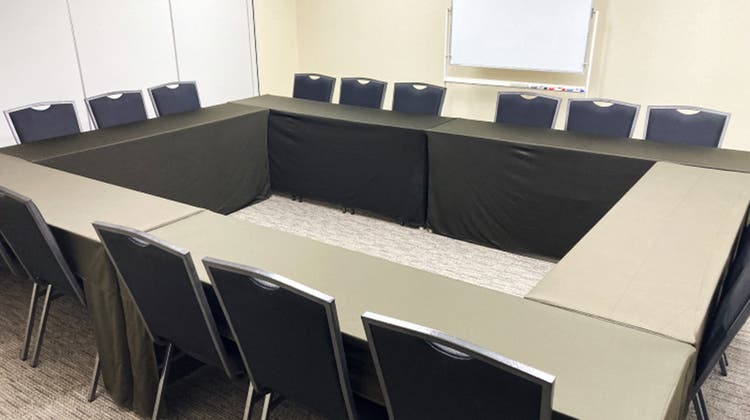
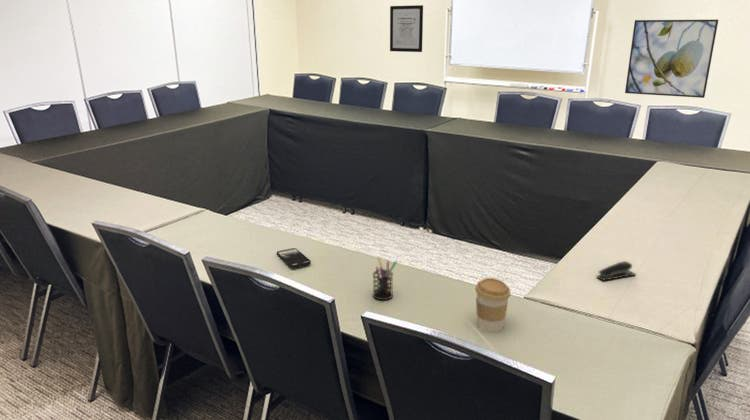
+ pen holder [372,256,398,301]
+ wall art [389,4,424,53]
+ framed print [624,19,719,99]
+ smartphone [276,247,312,269]
+ coffee cup [474,277,512,333]
+ stapler [595,260,637,282]
